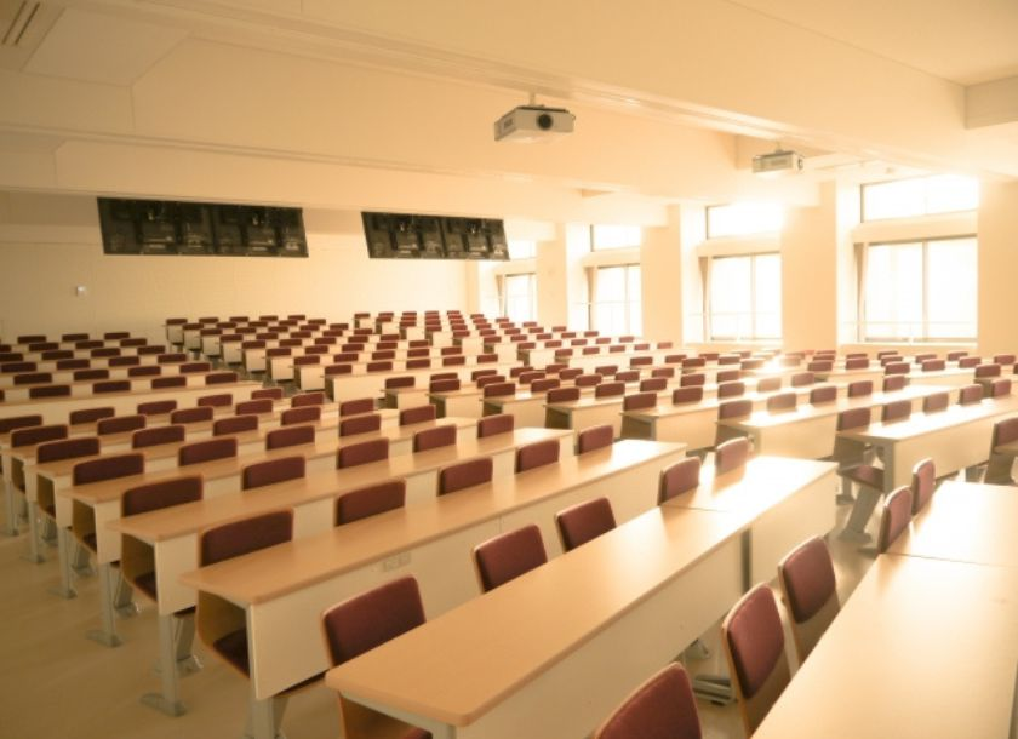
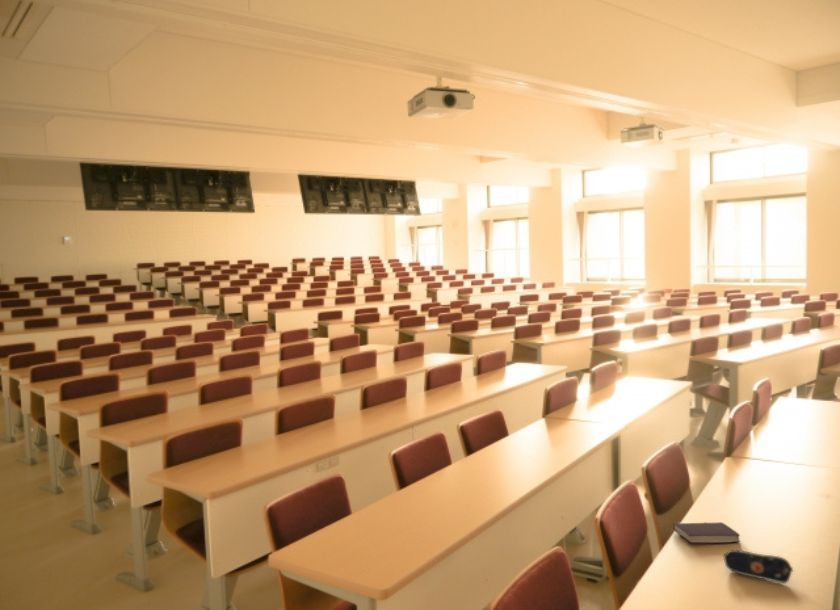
+ book [673,521,742,544]
+ pencil case [722,549,794,584]
